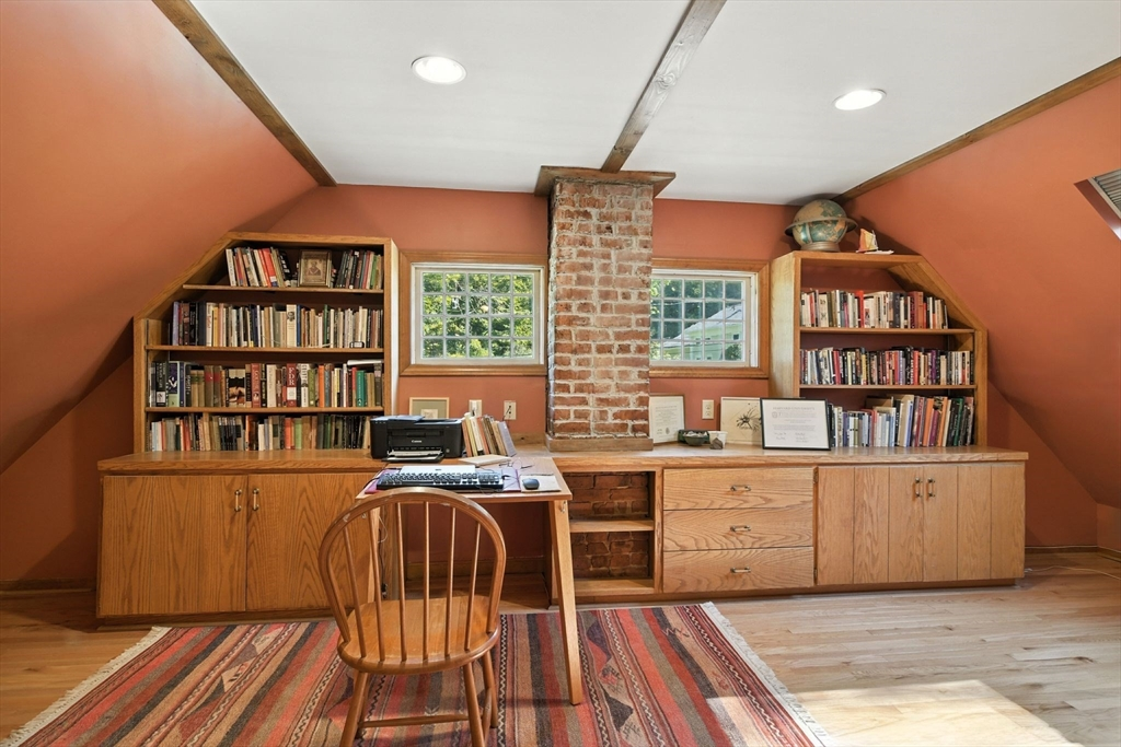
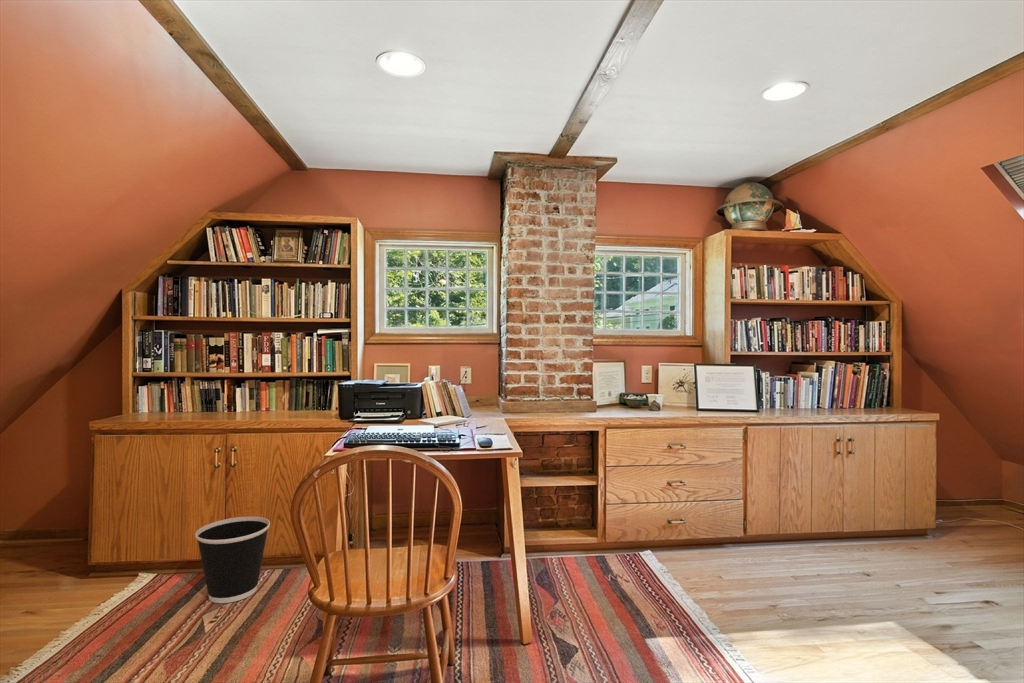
+ wastebasket [194,516,271,604]
